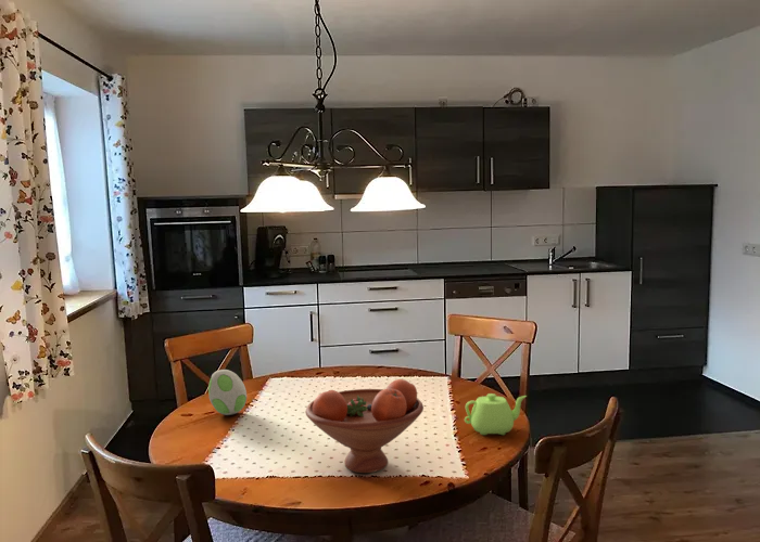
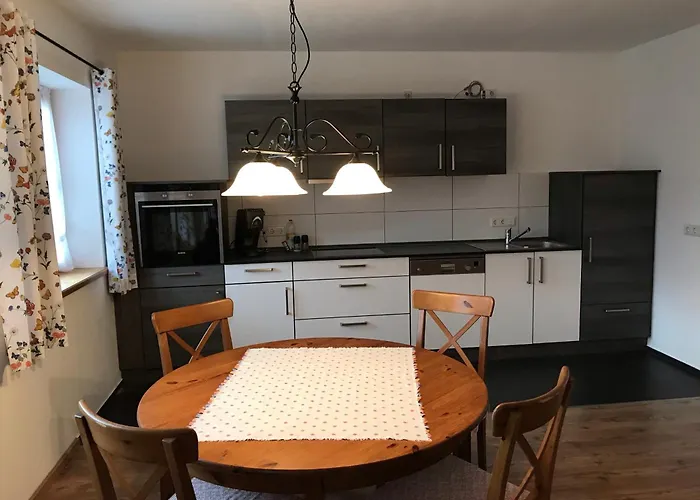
- decorative egg [207,369,248,416]
- fruit bowl [304,378,425,474]
- teapot [464,392,528,436]
